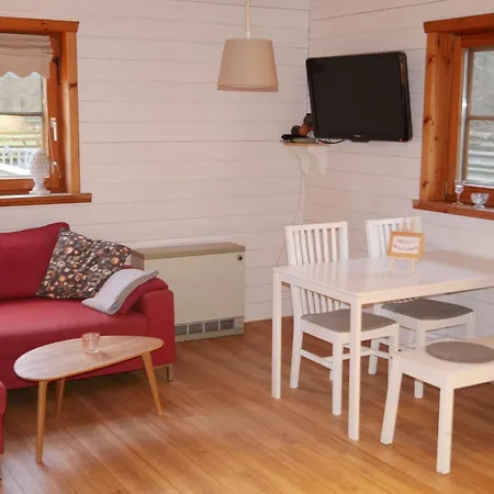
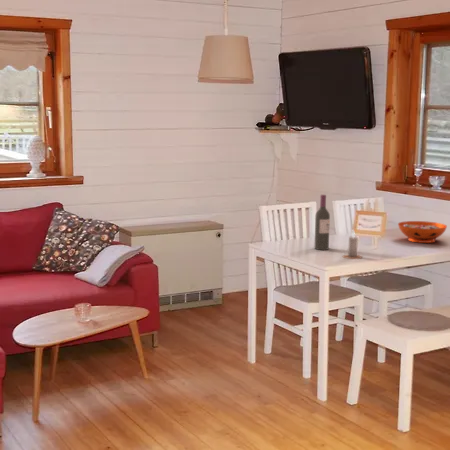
+ wine bottle [313,194,331,251]
+ candle [341,228,364,260]
+ decorative bowl [397,220,448,244]
